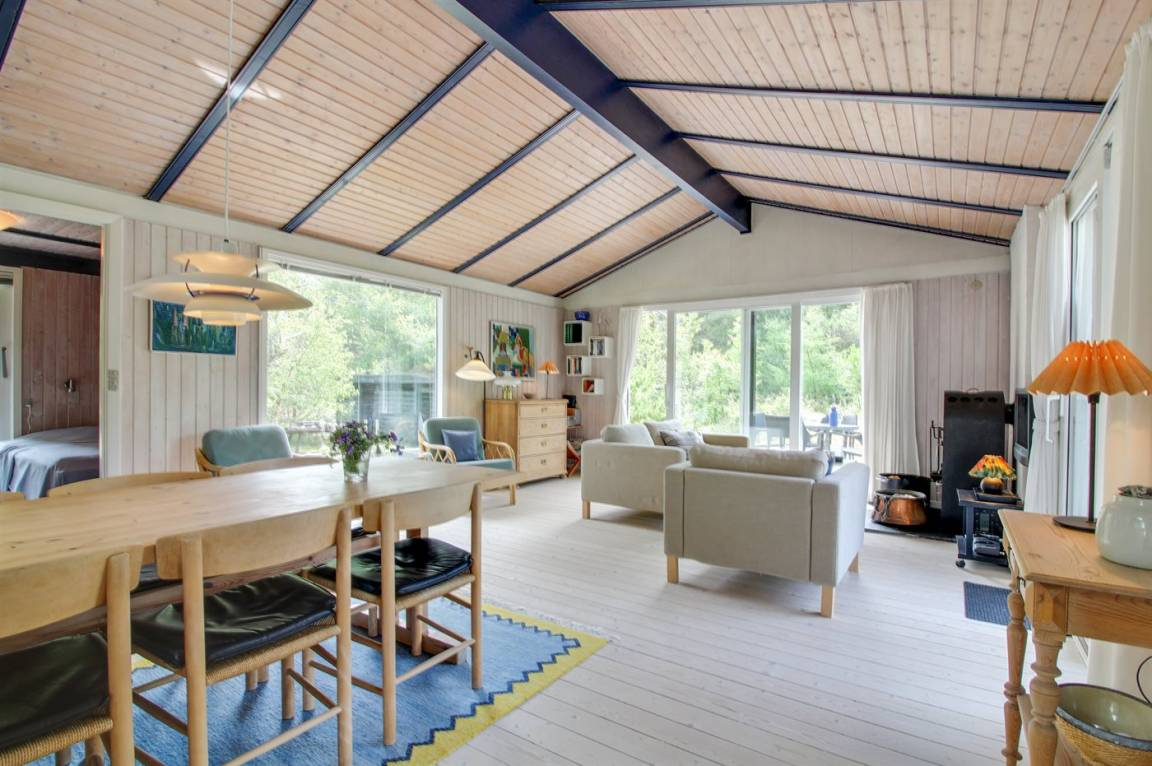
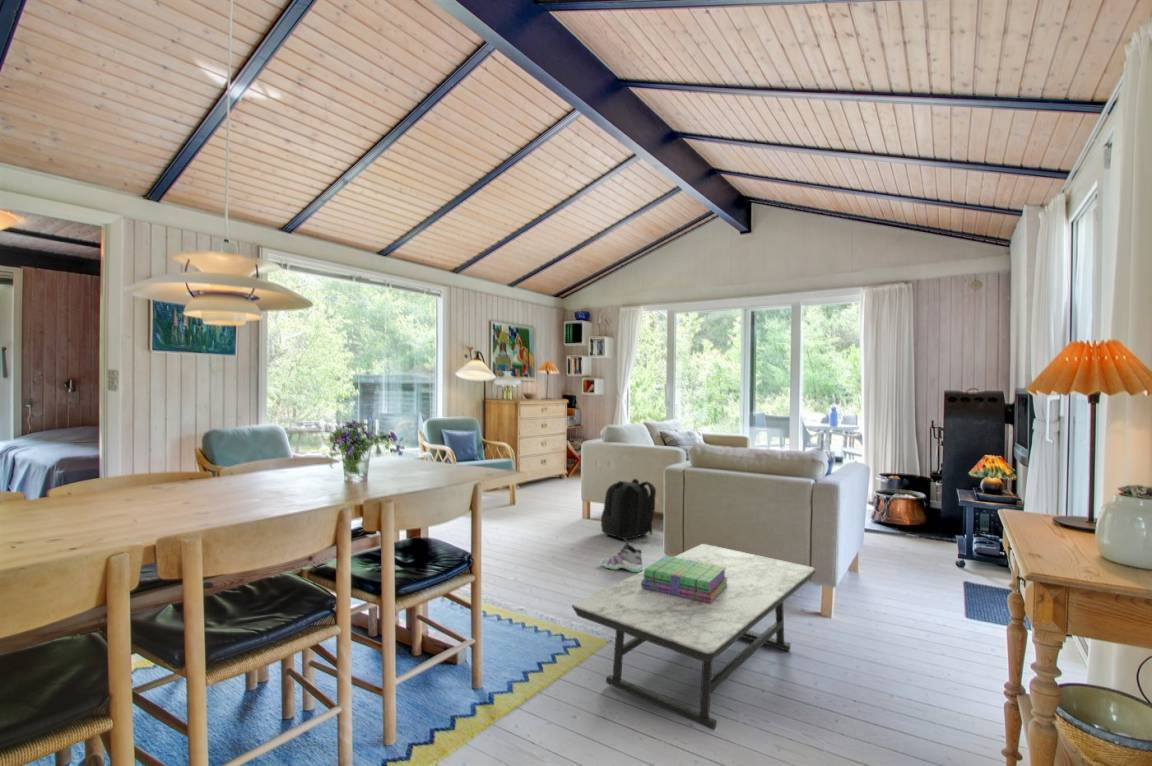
+ coffee table [571,543,817,731]
+ stack of books [641,555,728,603]
+ backpack [600,478,657,540]
+ sneaker [599,538,644,573]
